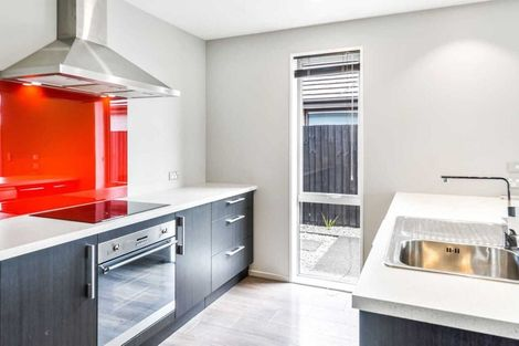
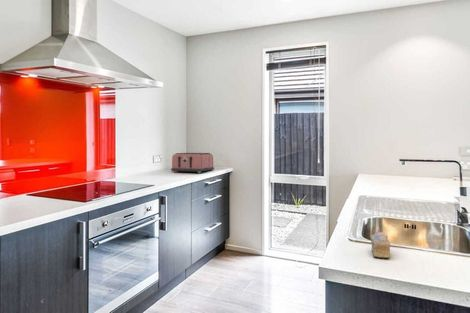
+ toaster [170,152,215,174]
+ cake slice [370,231,391,259]
